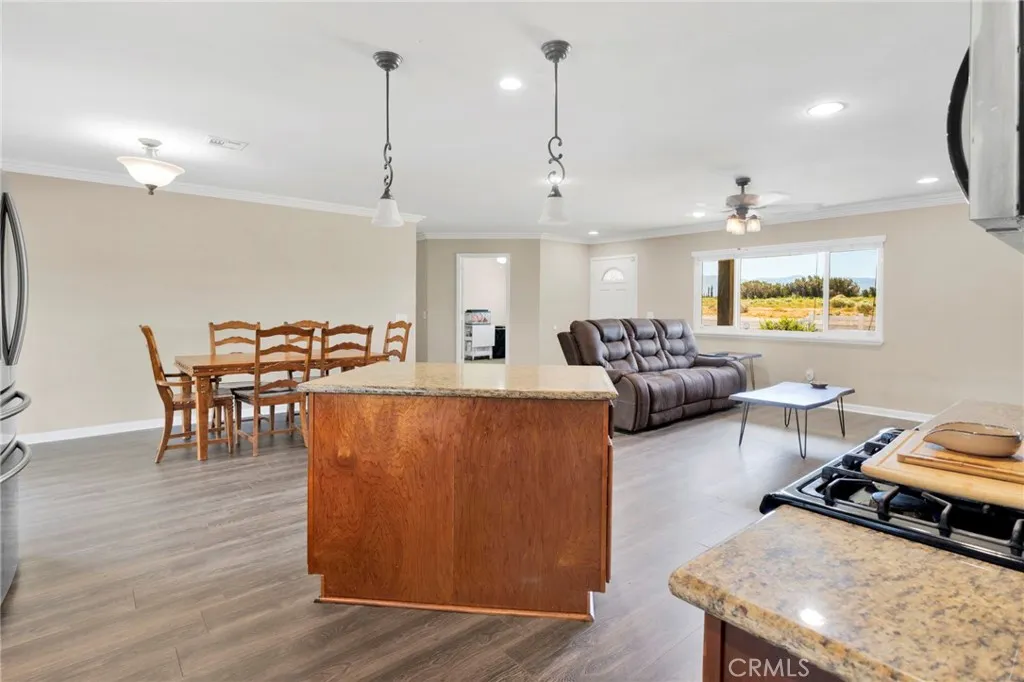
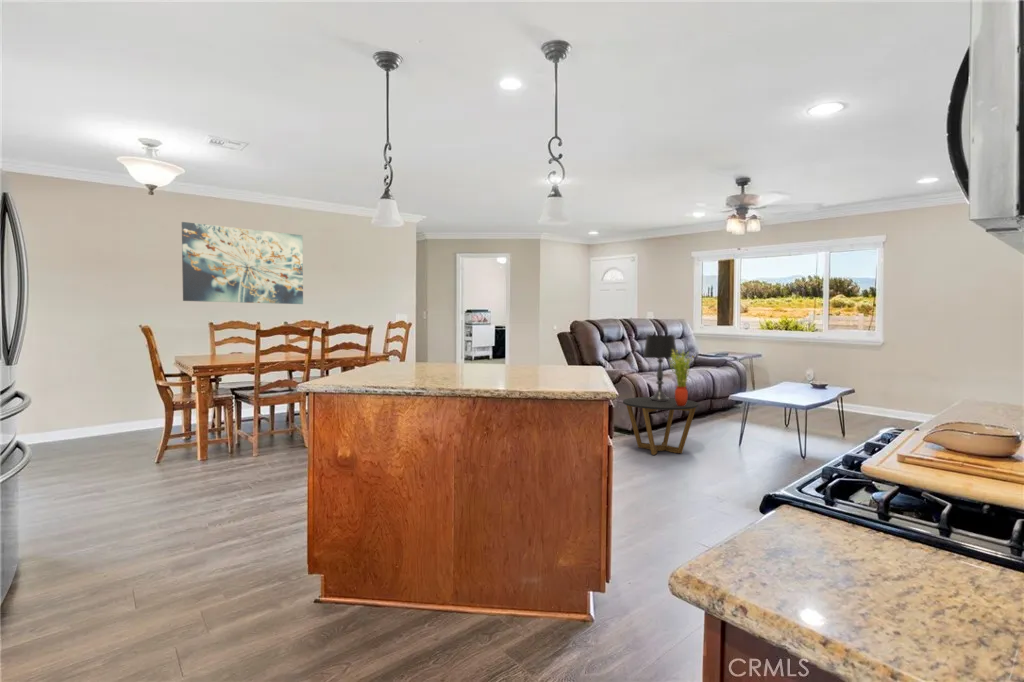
+ potted plant [668,348,695,406]
+ wall art [181,221,304,305]
+ side table [622,396,699,456]
+ table lamp [642,334,678,401]
